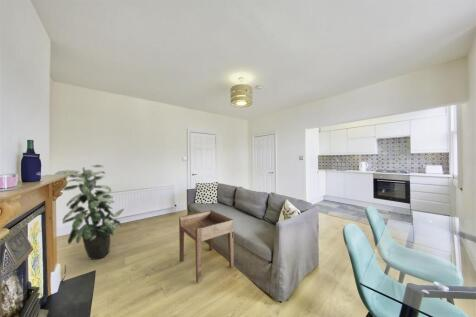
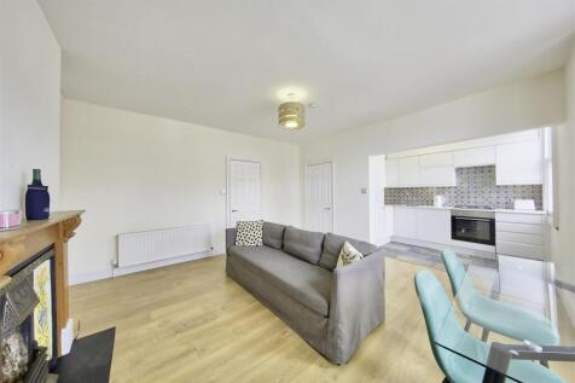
- indoor plant [53,164,125,261]
- side table [178,209,235,284]
